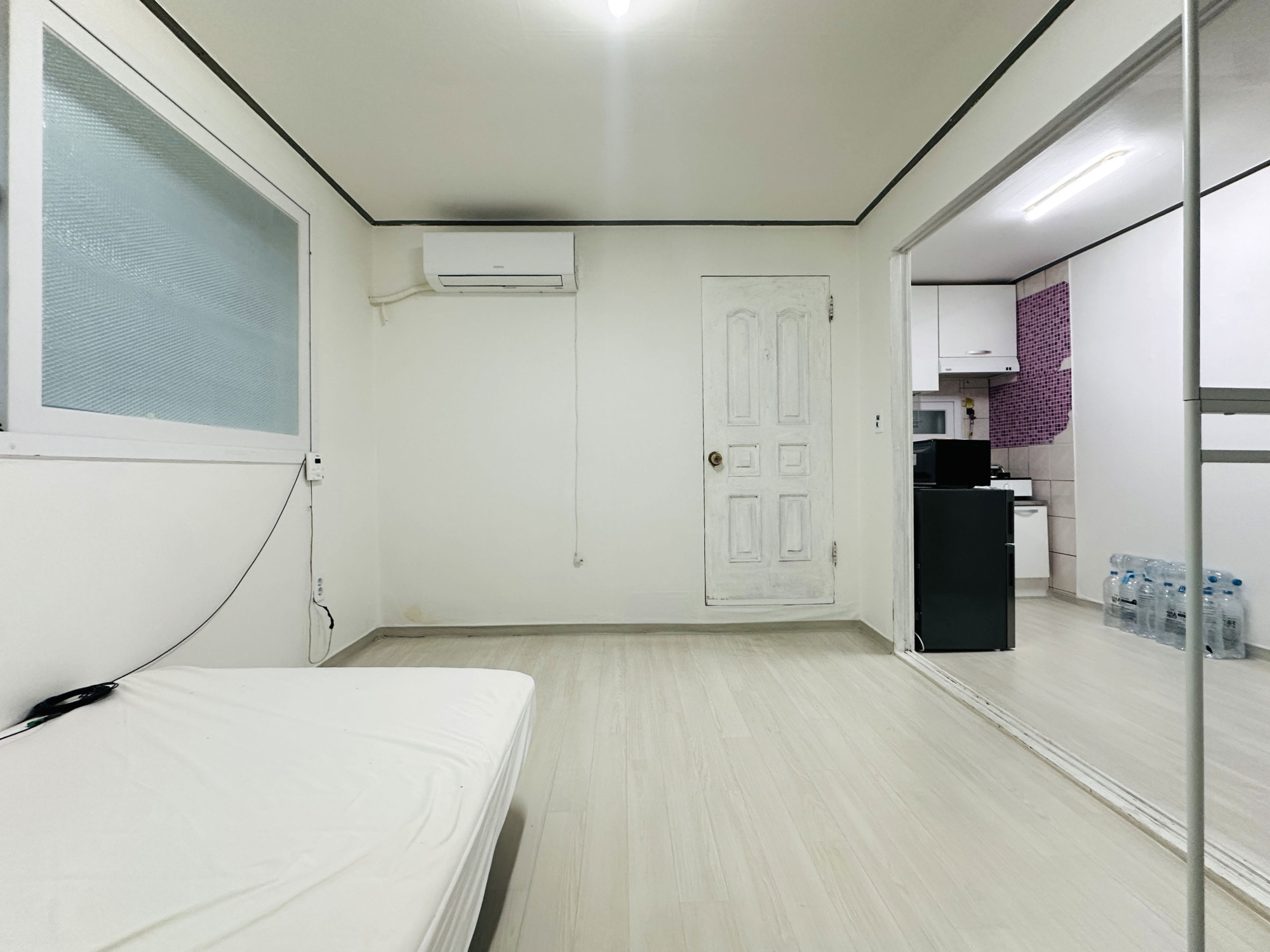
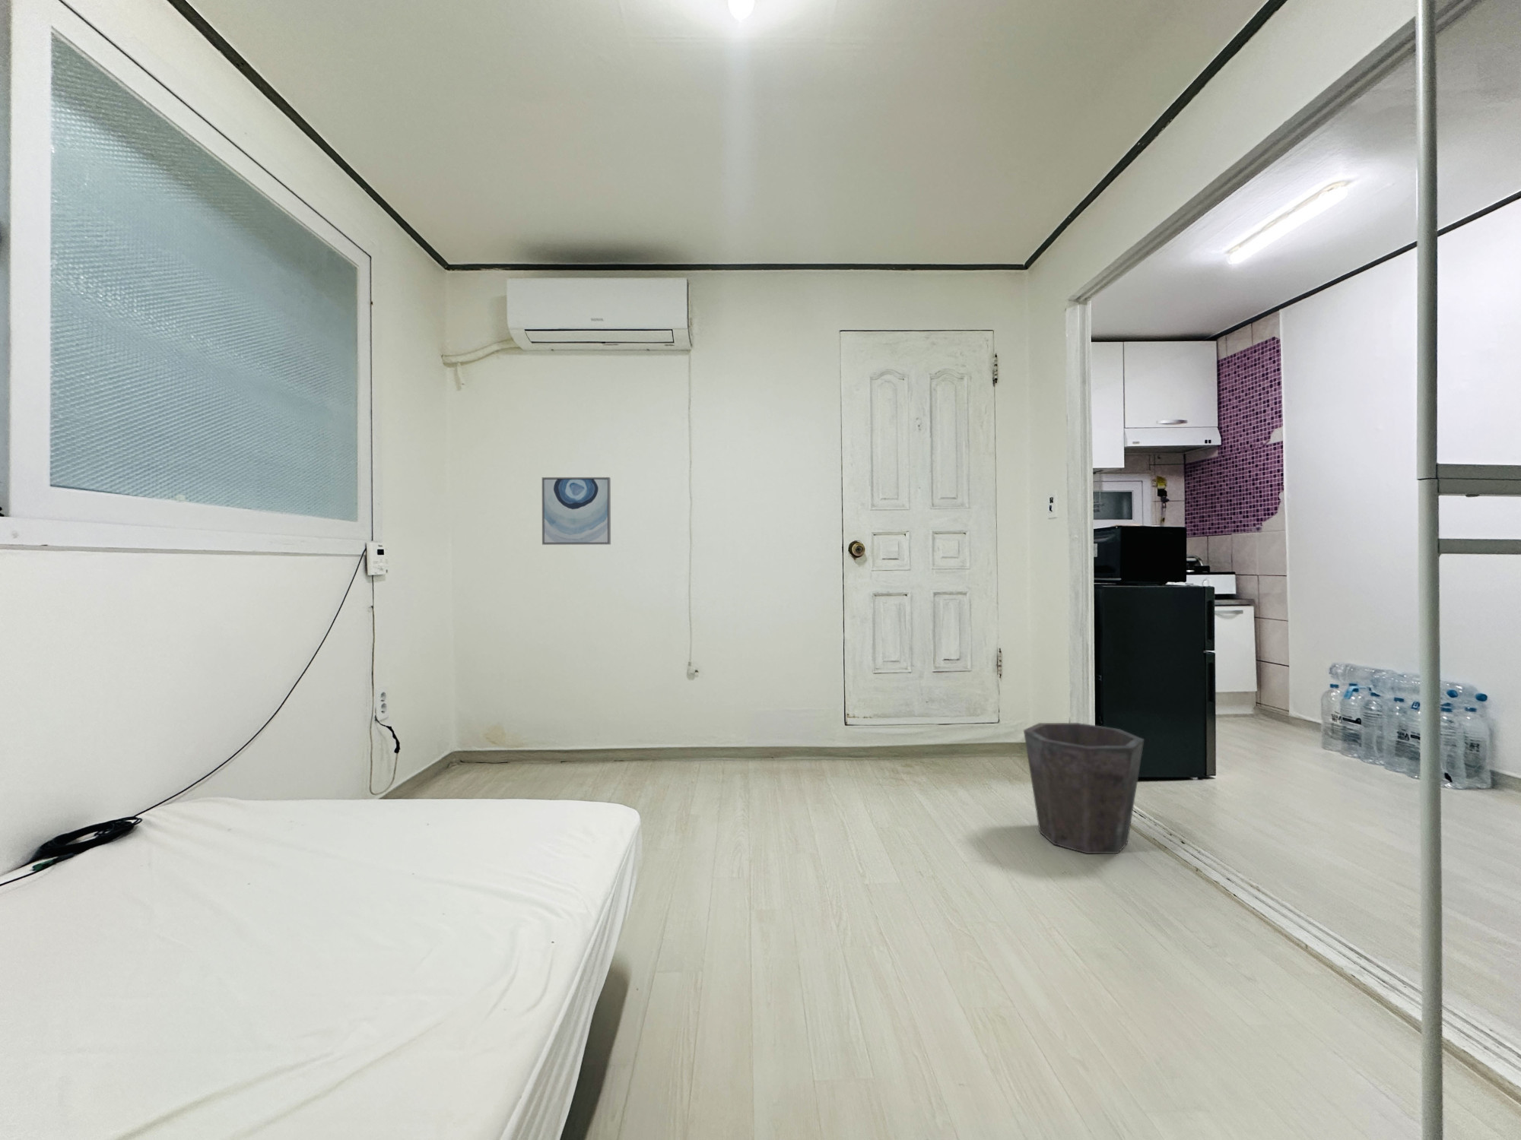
+ waste bin [1023,722,1145,854]
+ wall art [541,477,612,546]
